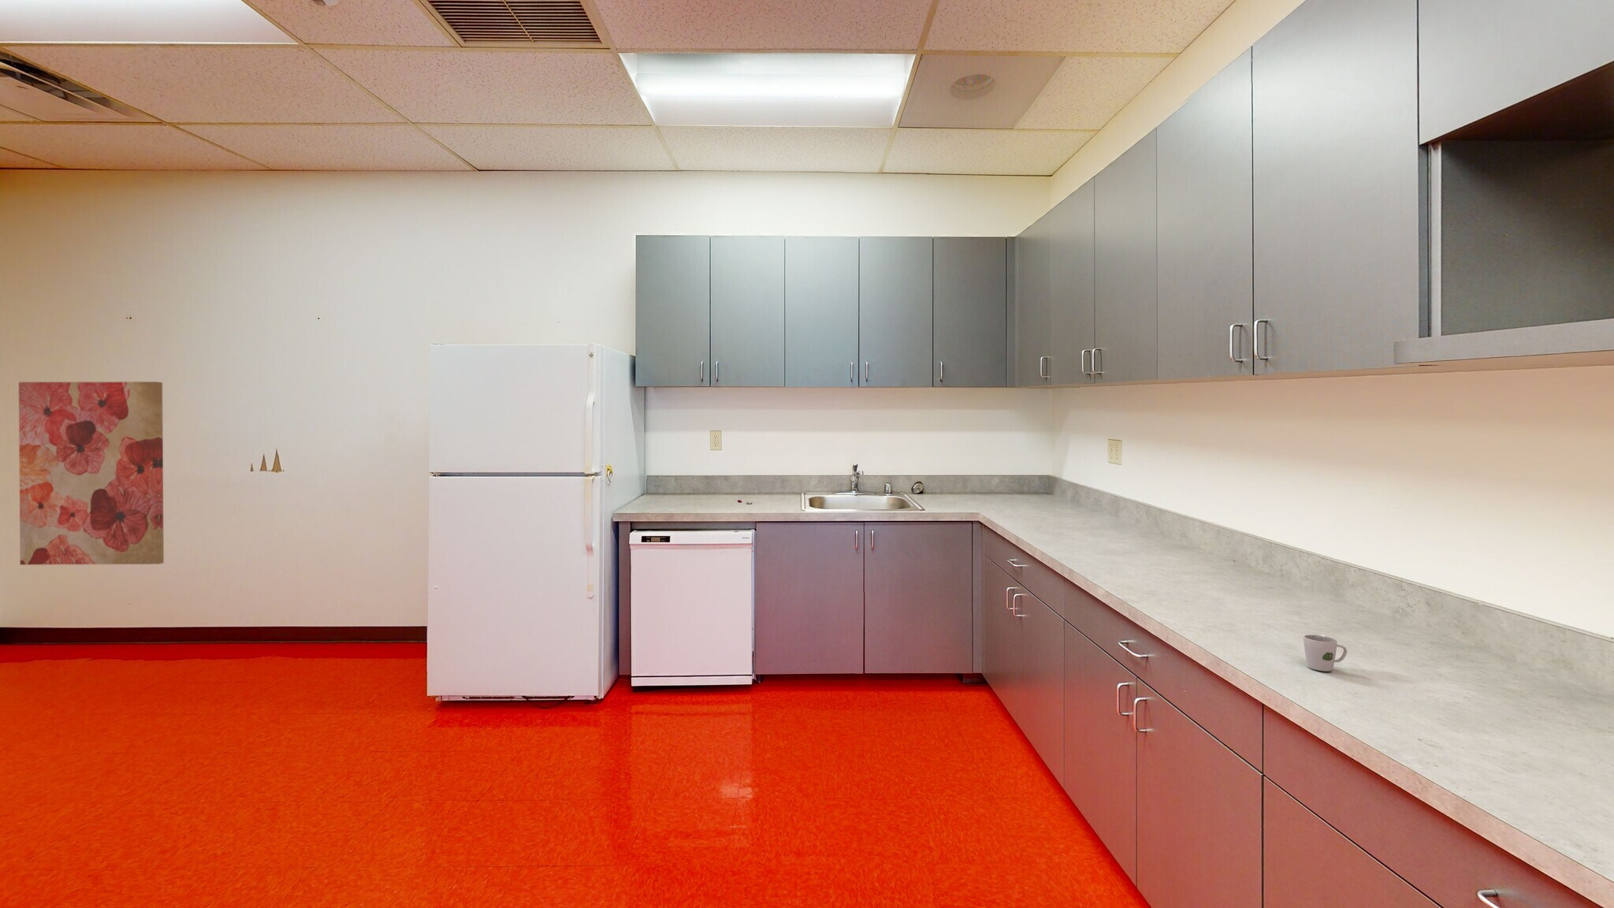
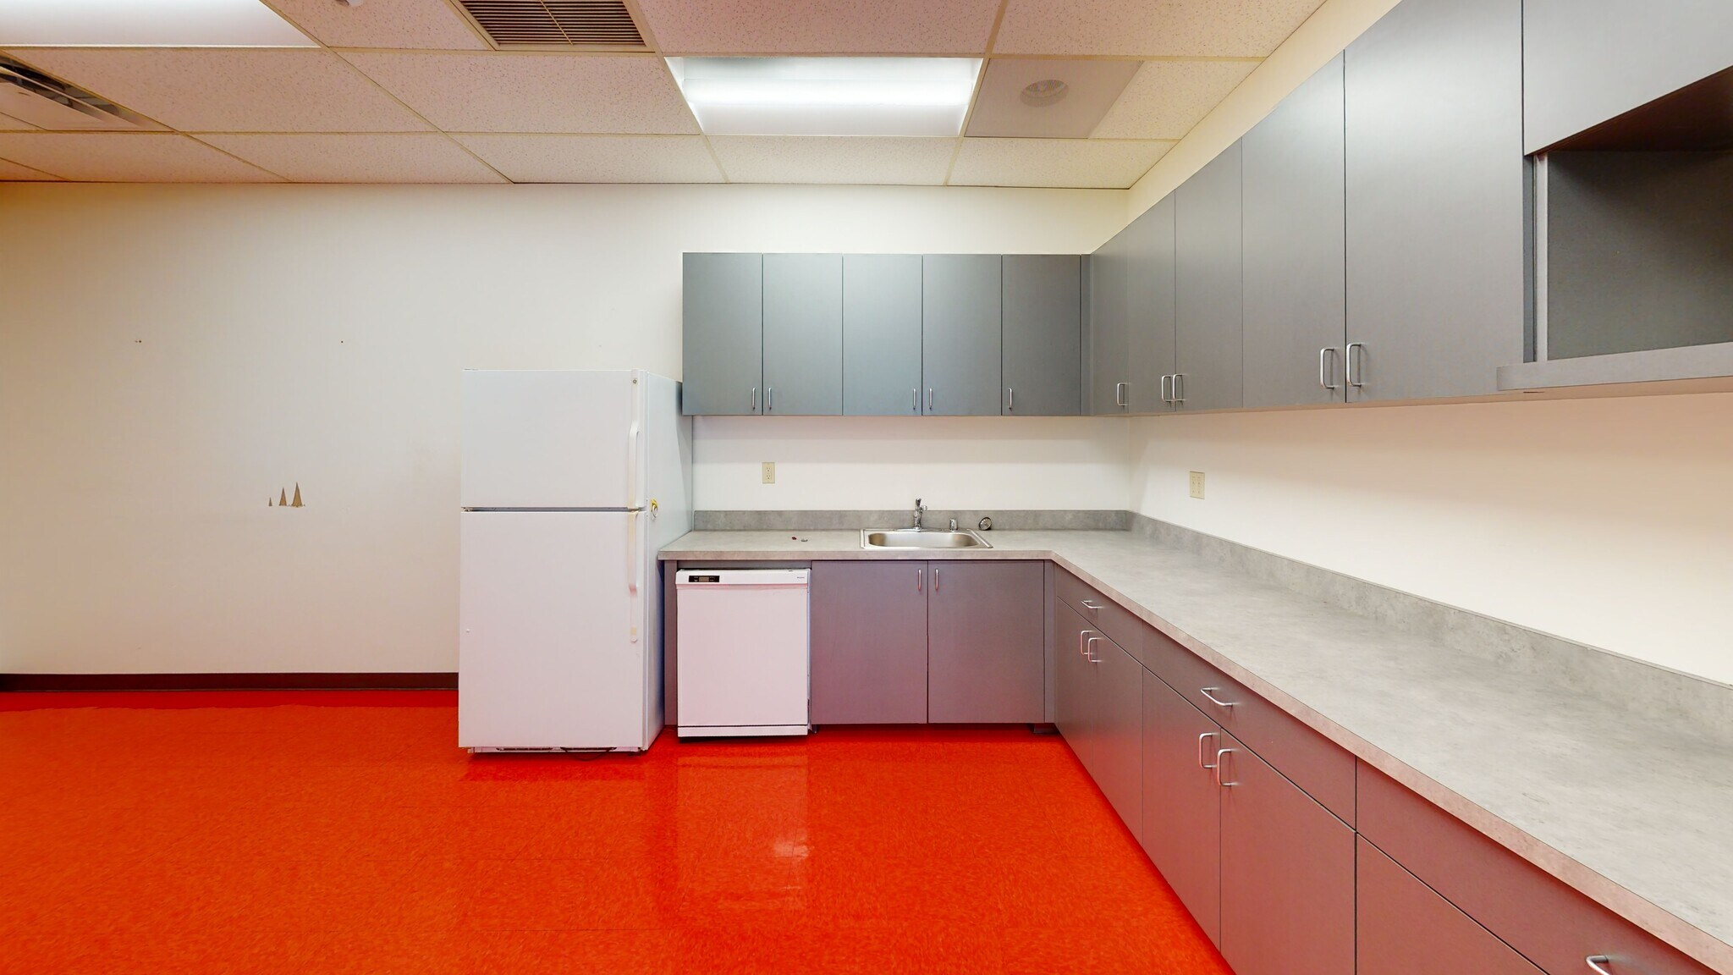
- cup [1303,630,1348,672]
- wall art [18,380,165,565]
